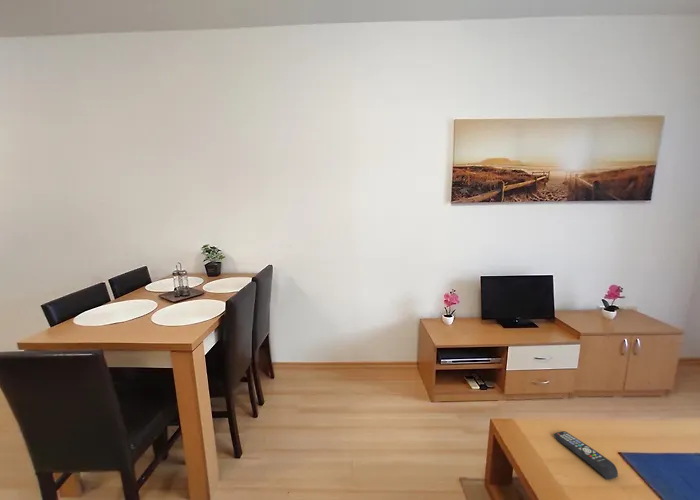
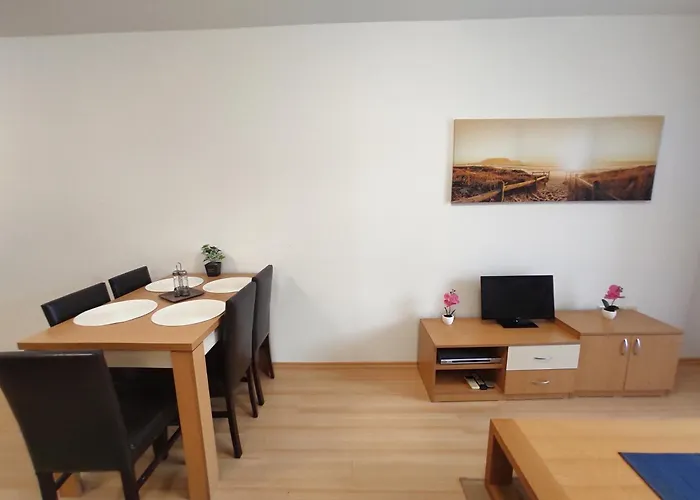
- remote control [553,430,619,481]
